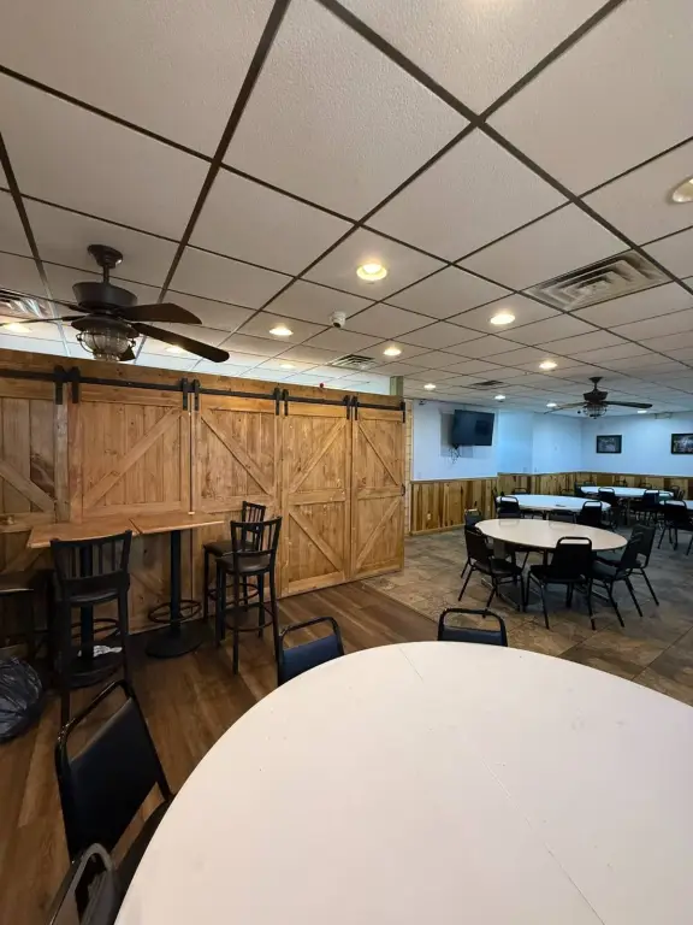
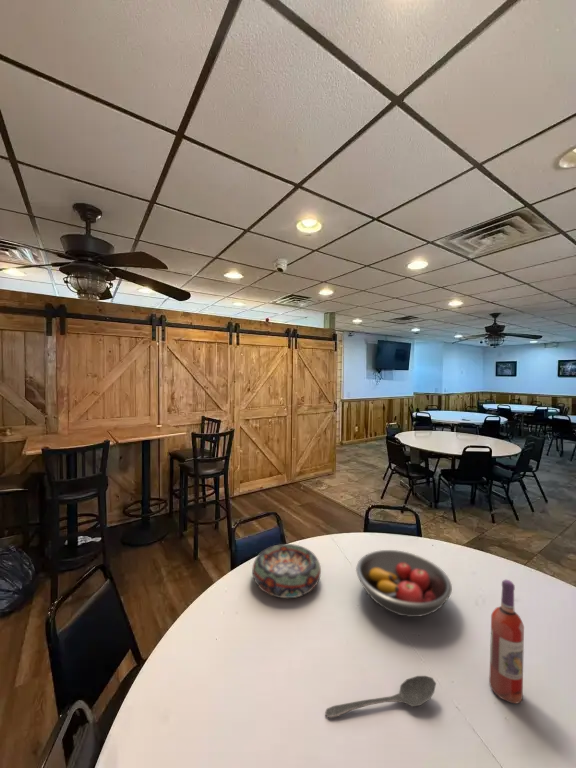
+ wine bottle [488,579,525,704]
+ fruit bowl [355,549,453,618]
+ decorative bowl [251,543,322,599]
+ stirrer [324,675,437,719]
